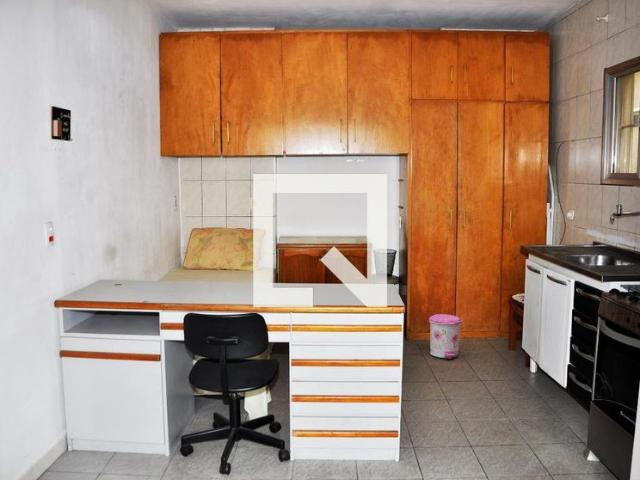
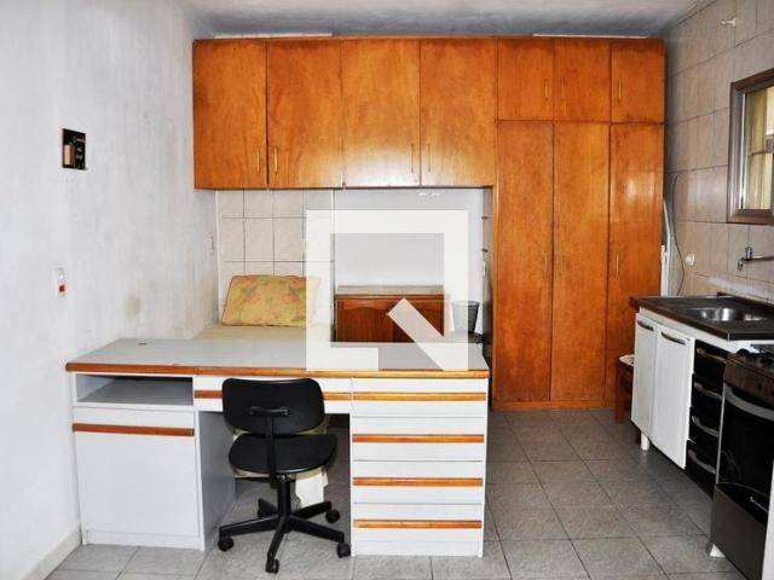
- trash can [428,313,463,360]
